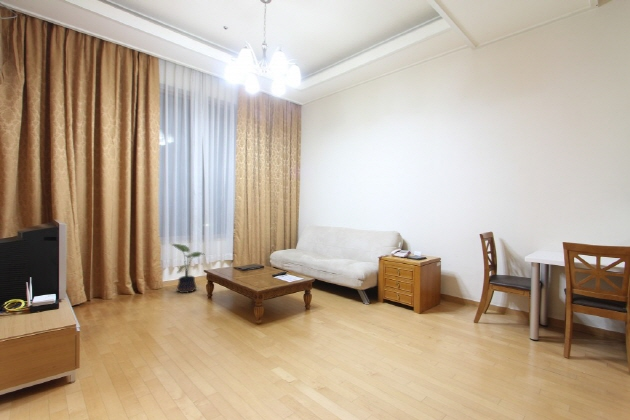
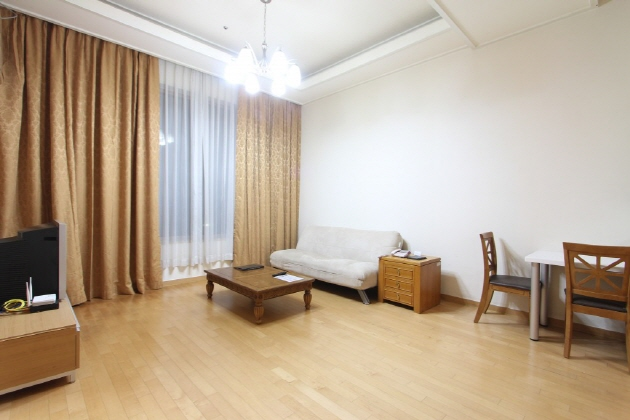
- potted plant [170,243,205,294]
